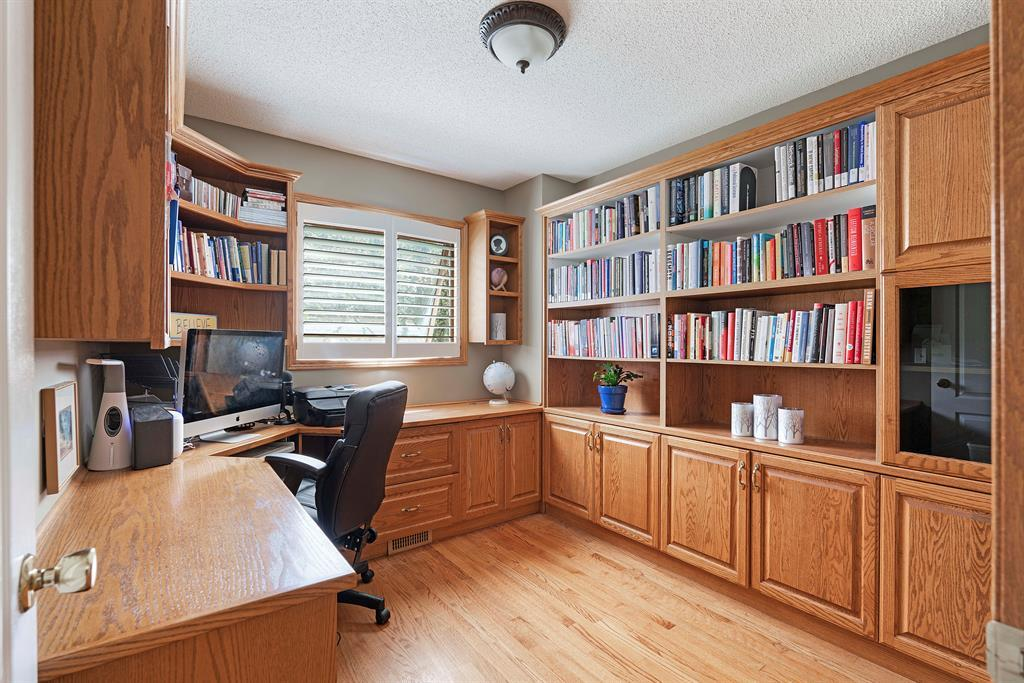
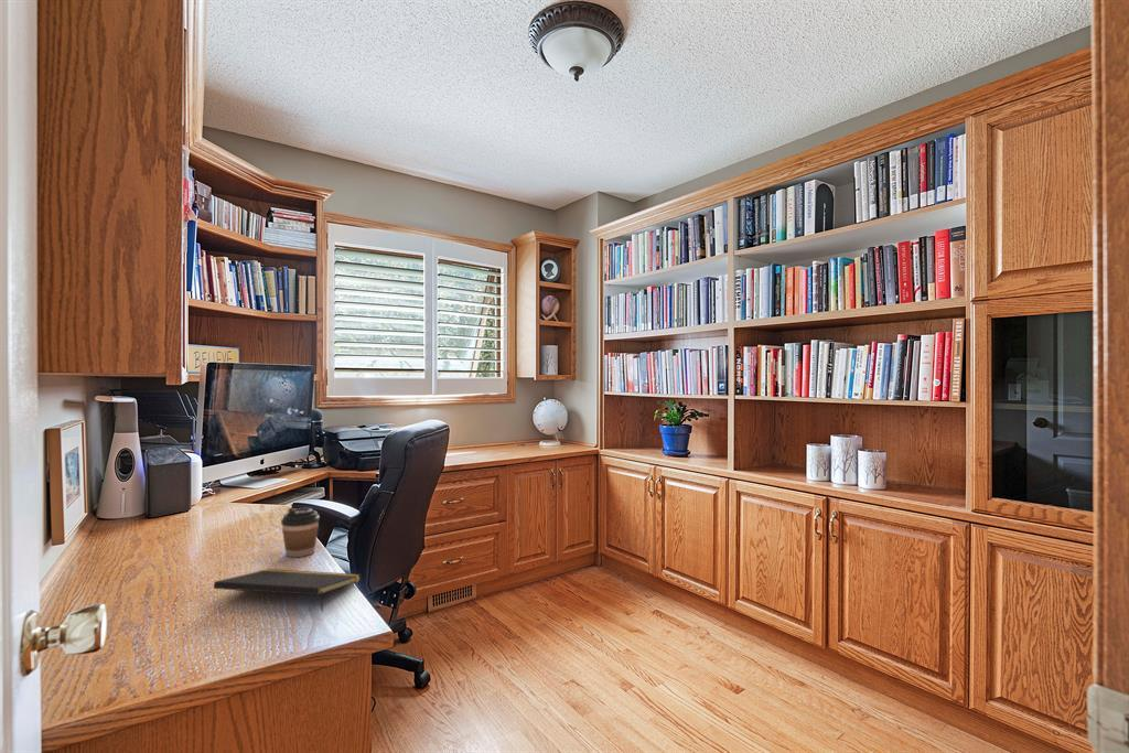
+ notepad [213,568,363,612]
+ coffee cup [280,507,321,558]
